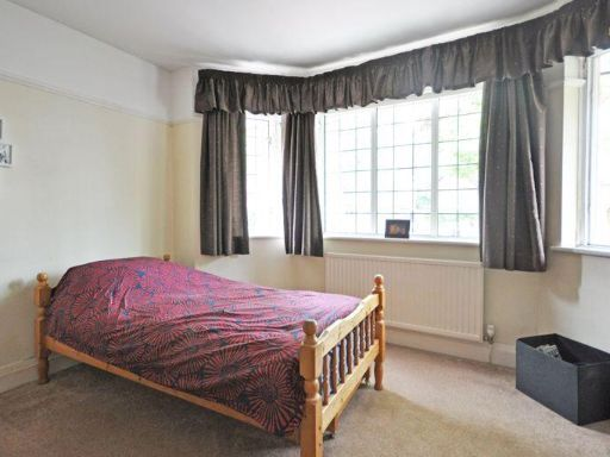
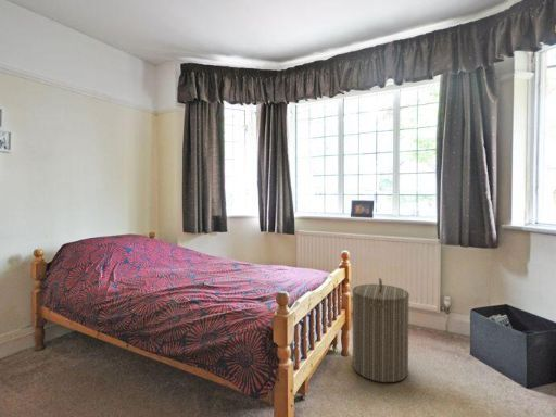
+ laundry hamper [352,277,410,383]
